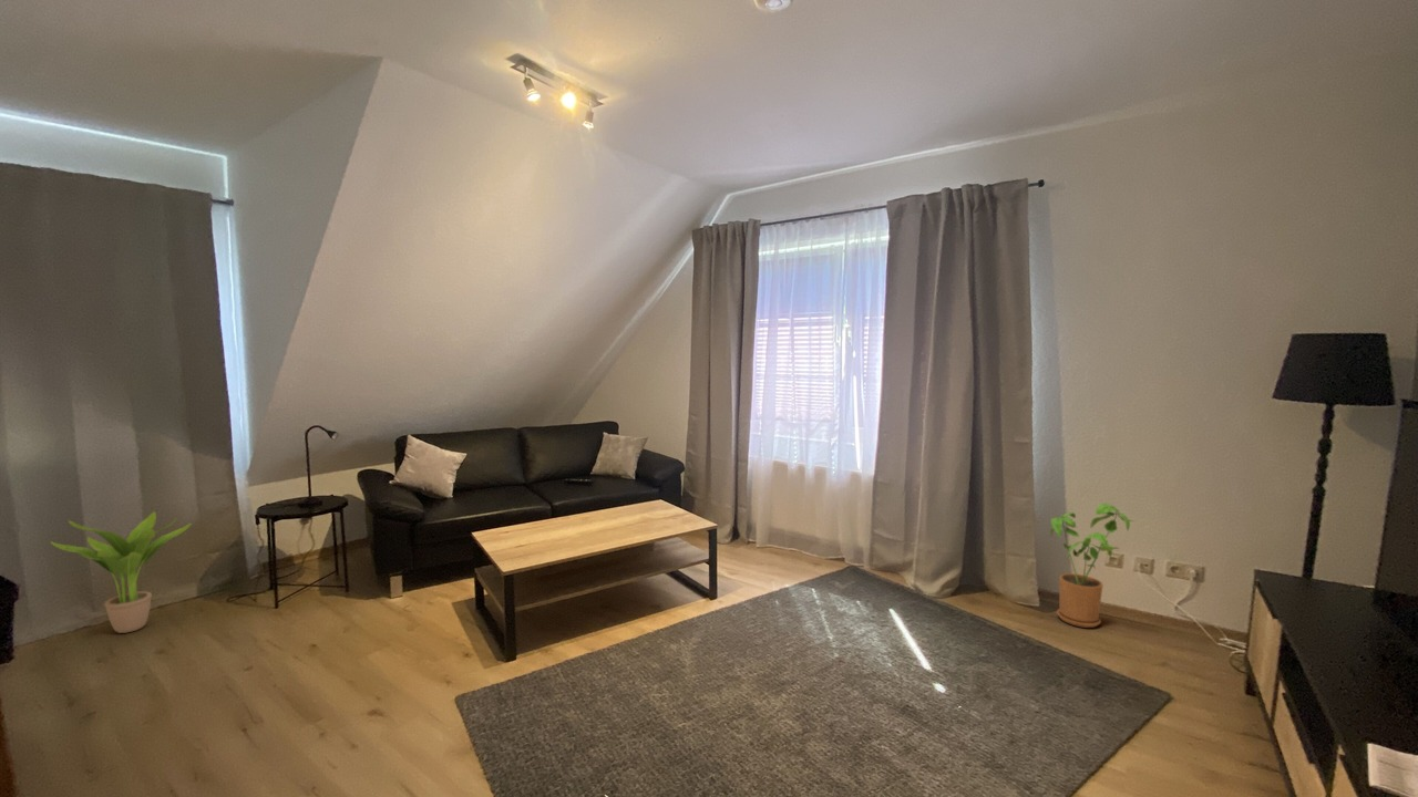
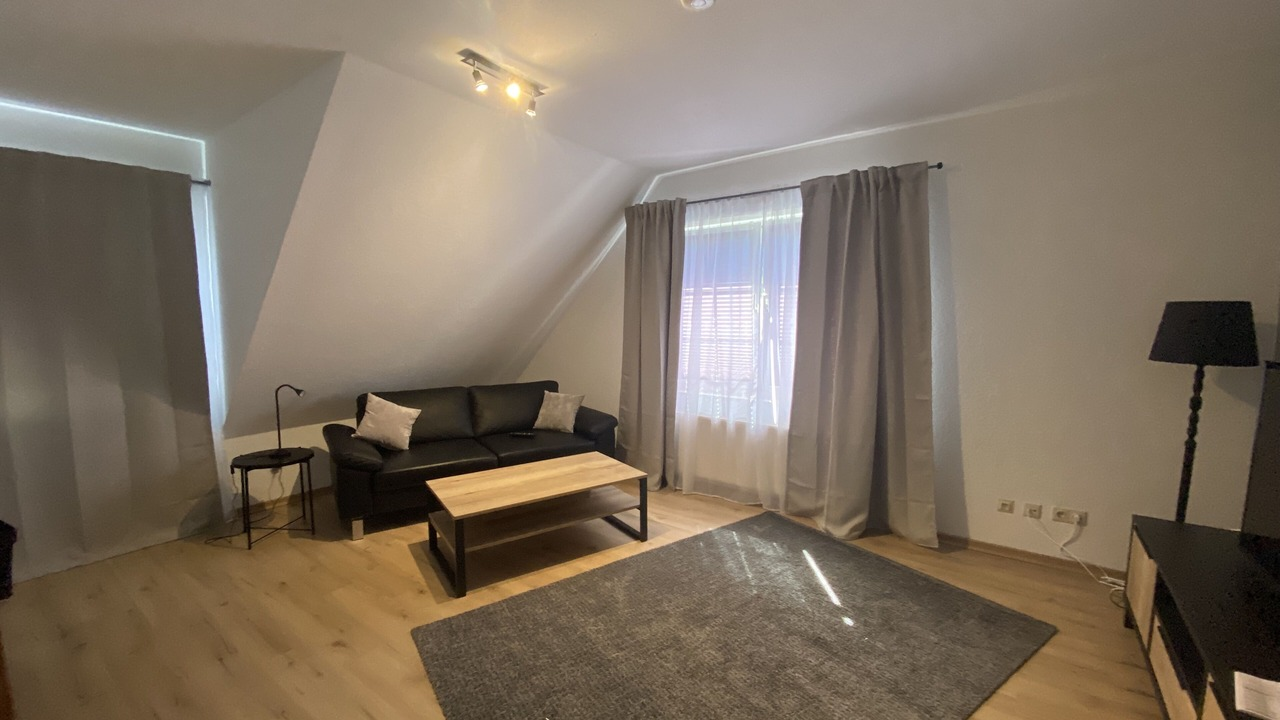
- house plant [1049,501,1137,629]
- potted plant [49,510,193,634]
